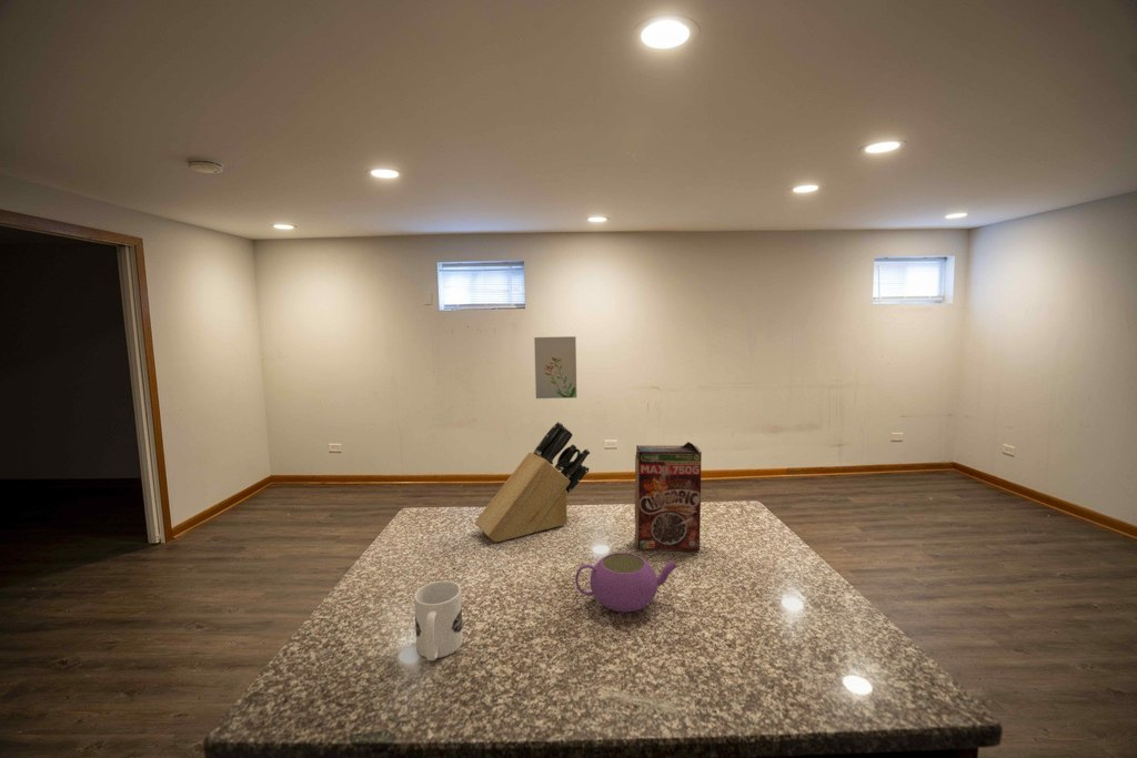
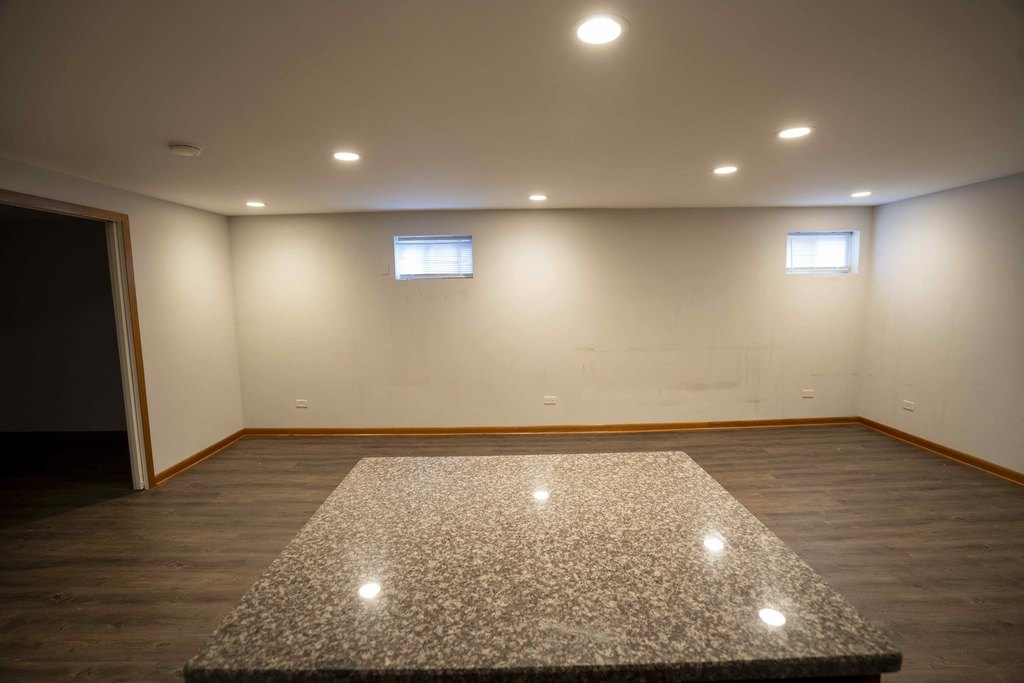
- cereal box [633,441,703,553]
- mug [413,579,464,661]
- wall art [533,335,577,400]
- knife block [473,421,591,543]
- teapot [574,552,678,614]
